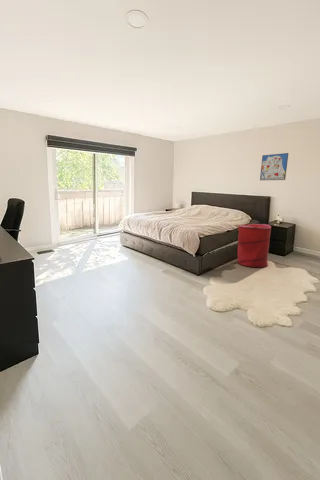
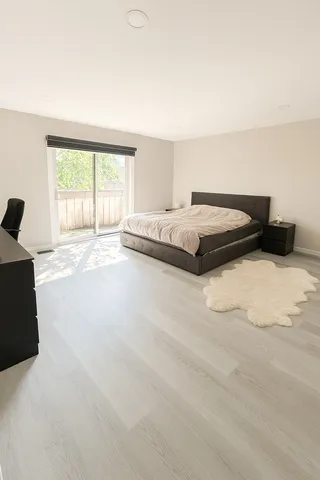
- wall art [259,152,289,181]
- laundry hamper [236,223,272,268]
